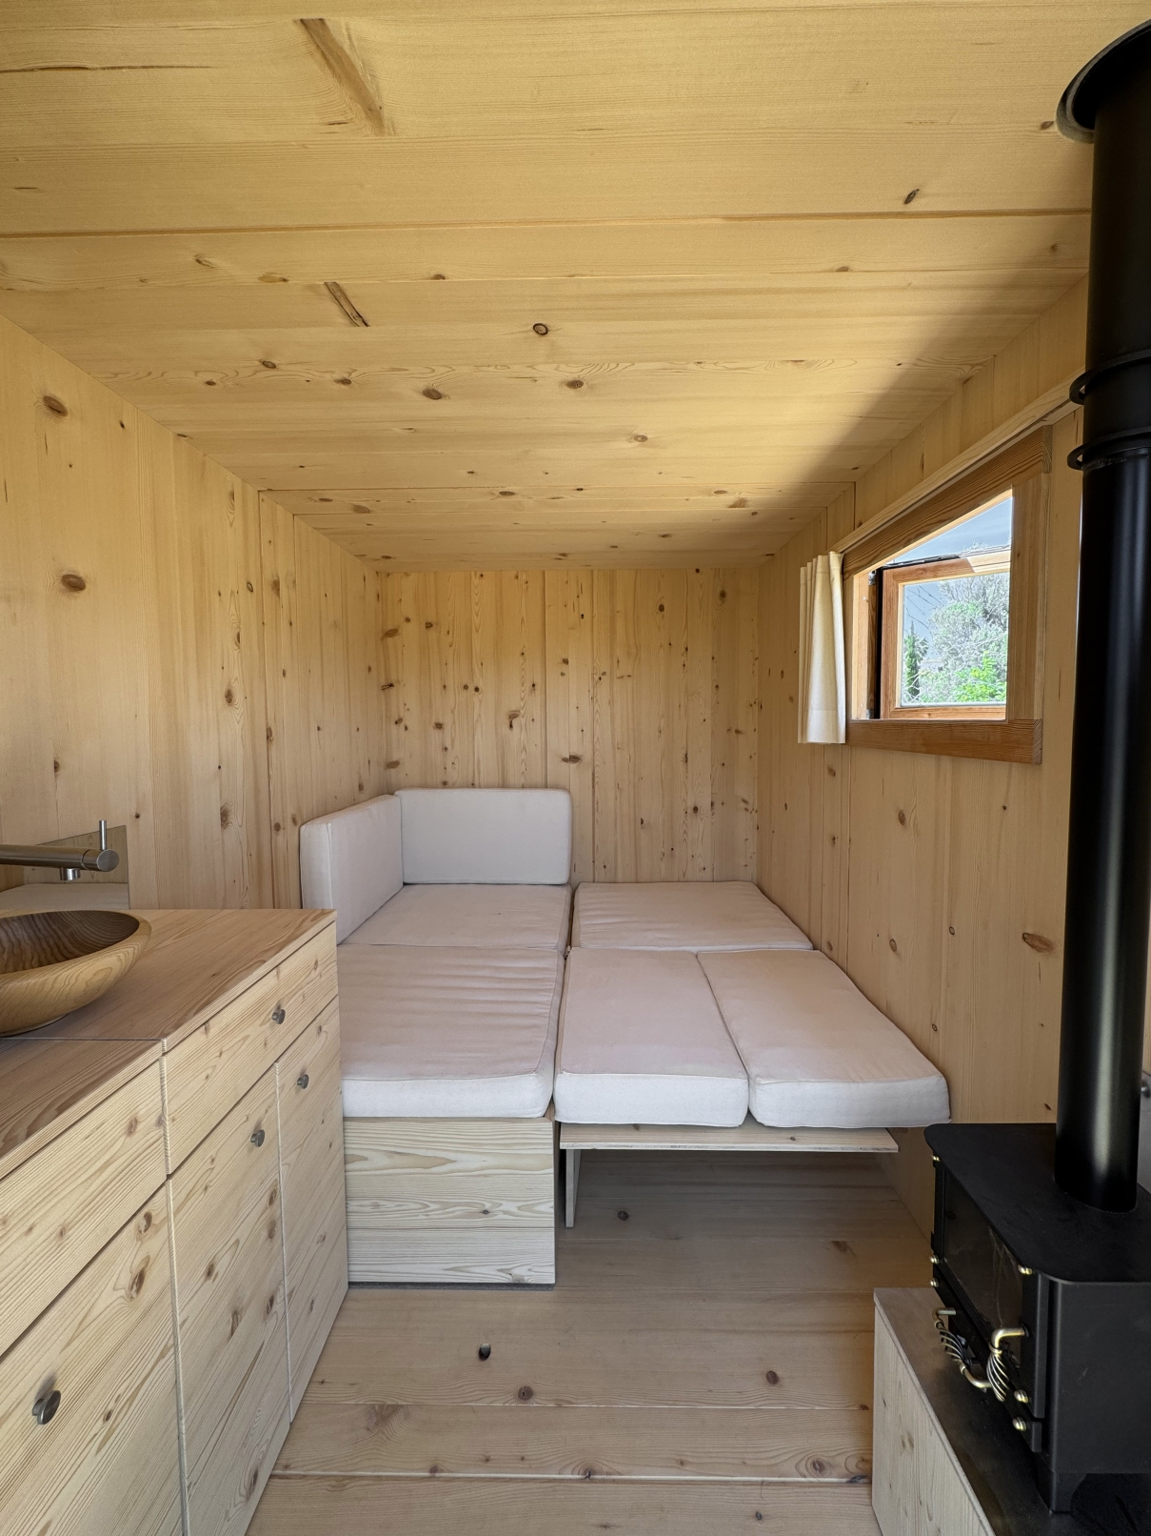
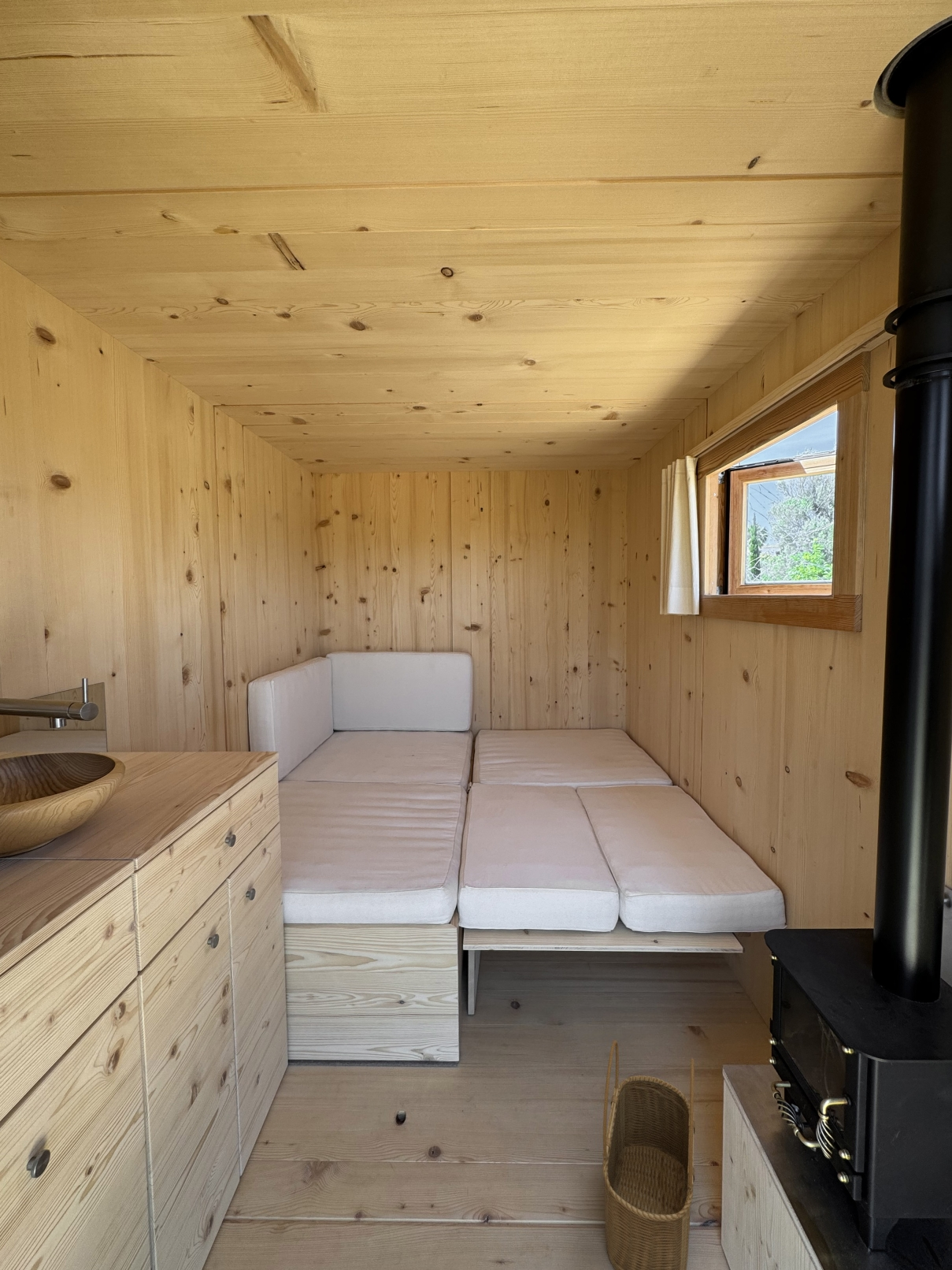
+ wicker basket [602,1039,695,1270]
